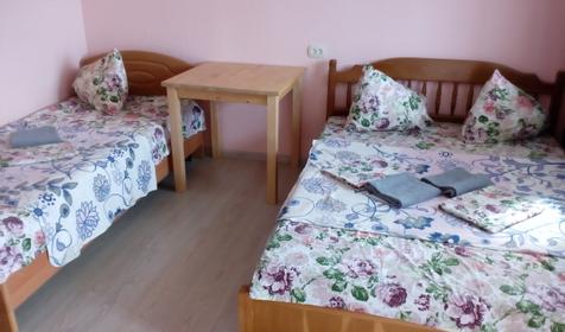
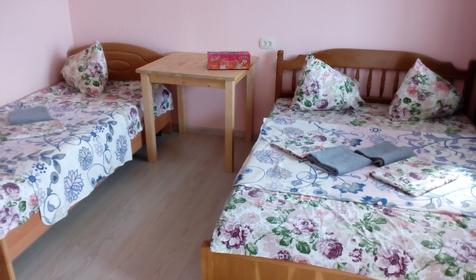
+ tissue box [206,50,251,70]
